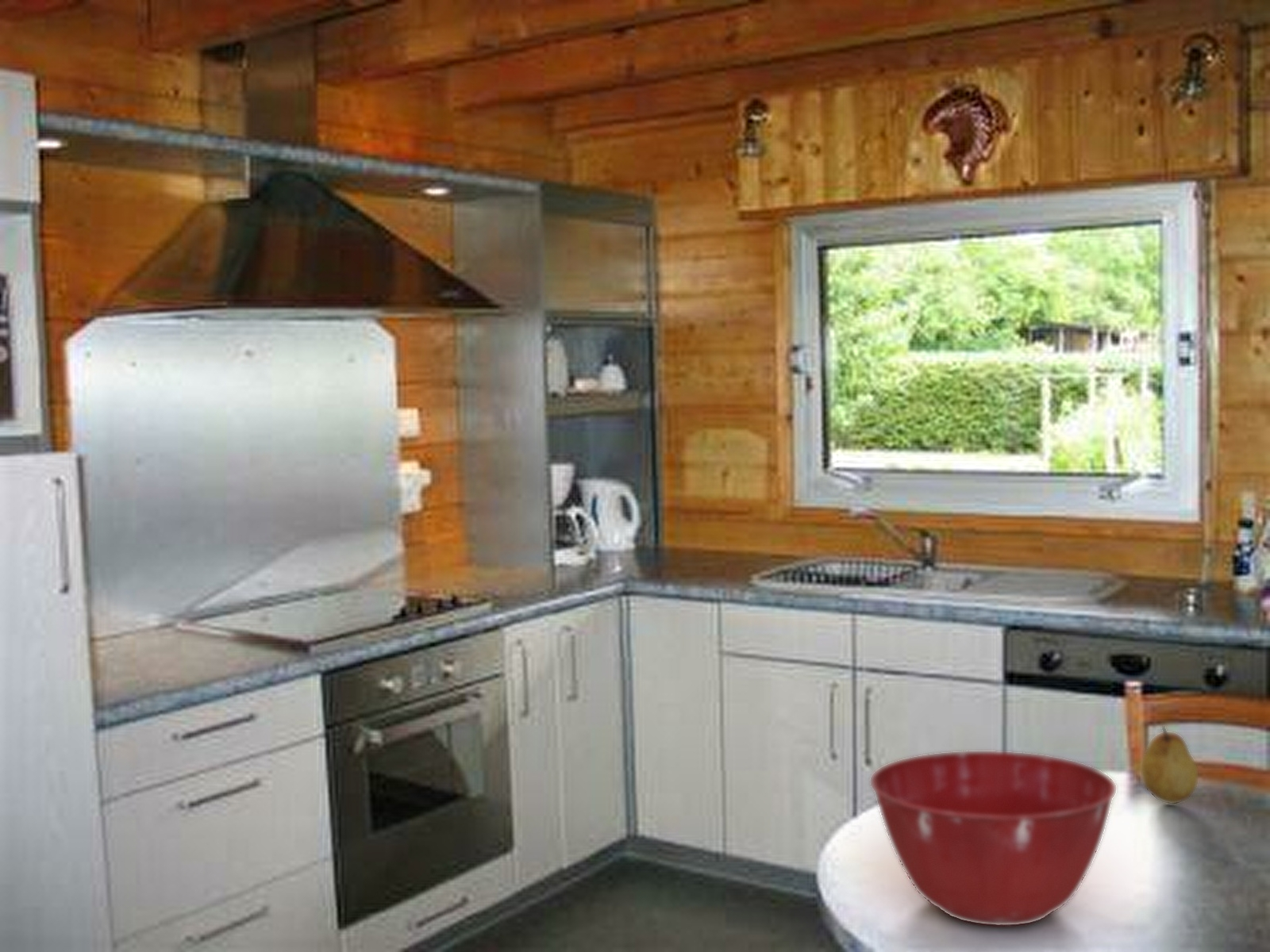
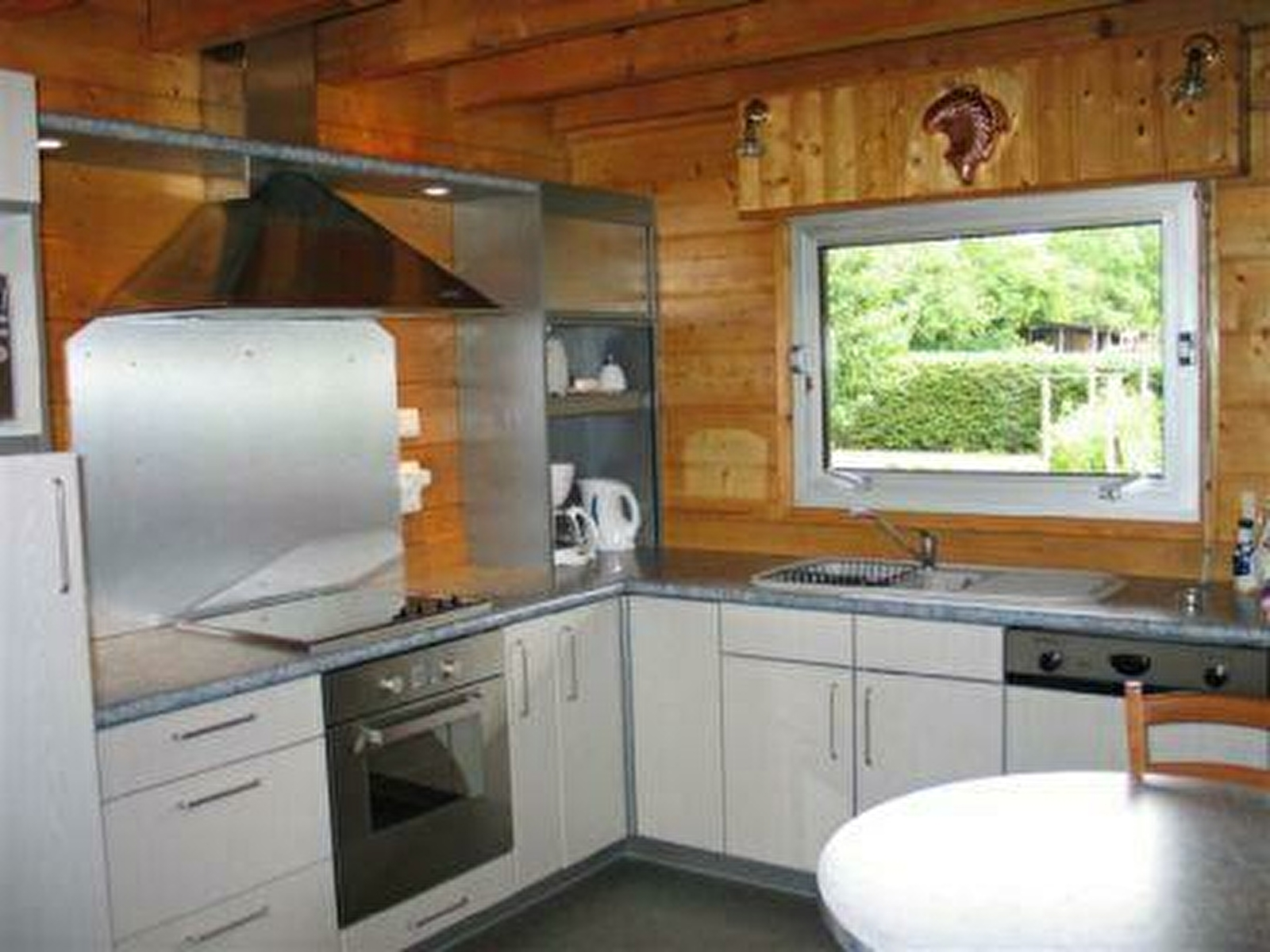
- mixing bowl [870,750,1117,927]
- fruit [1140,725,1199,804]
